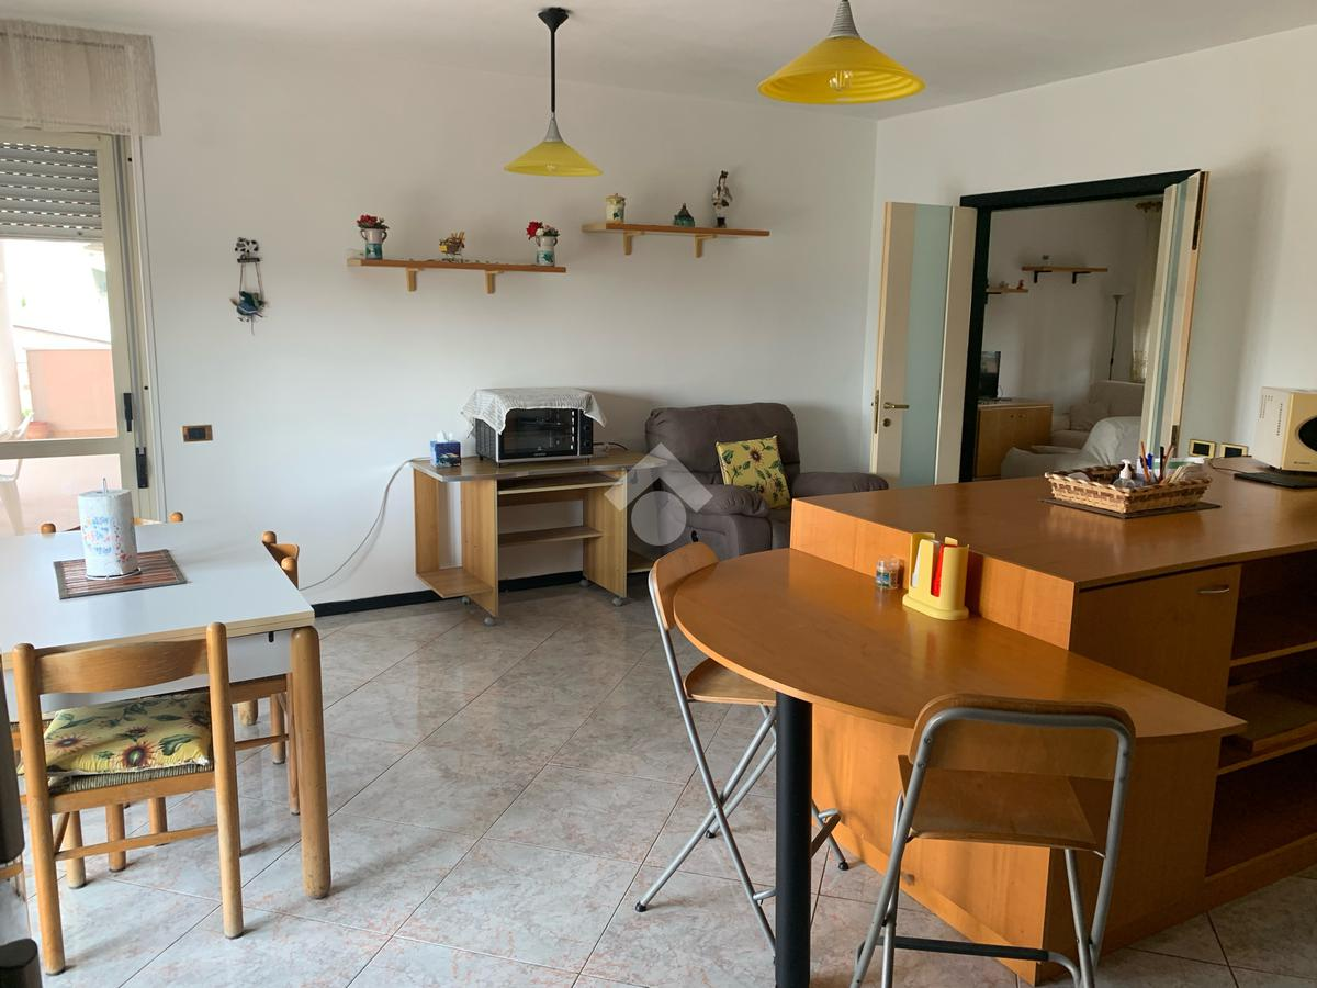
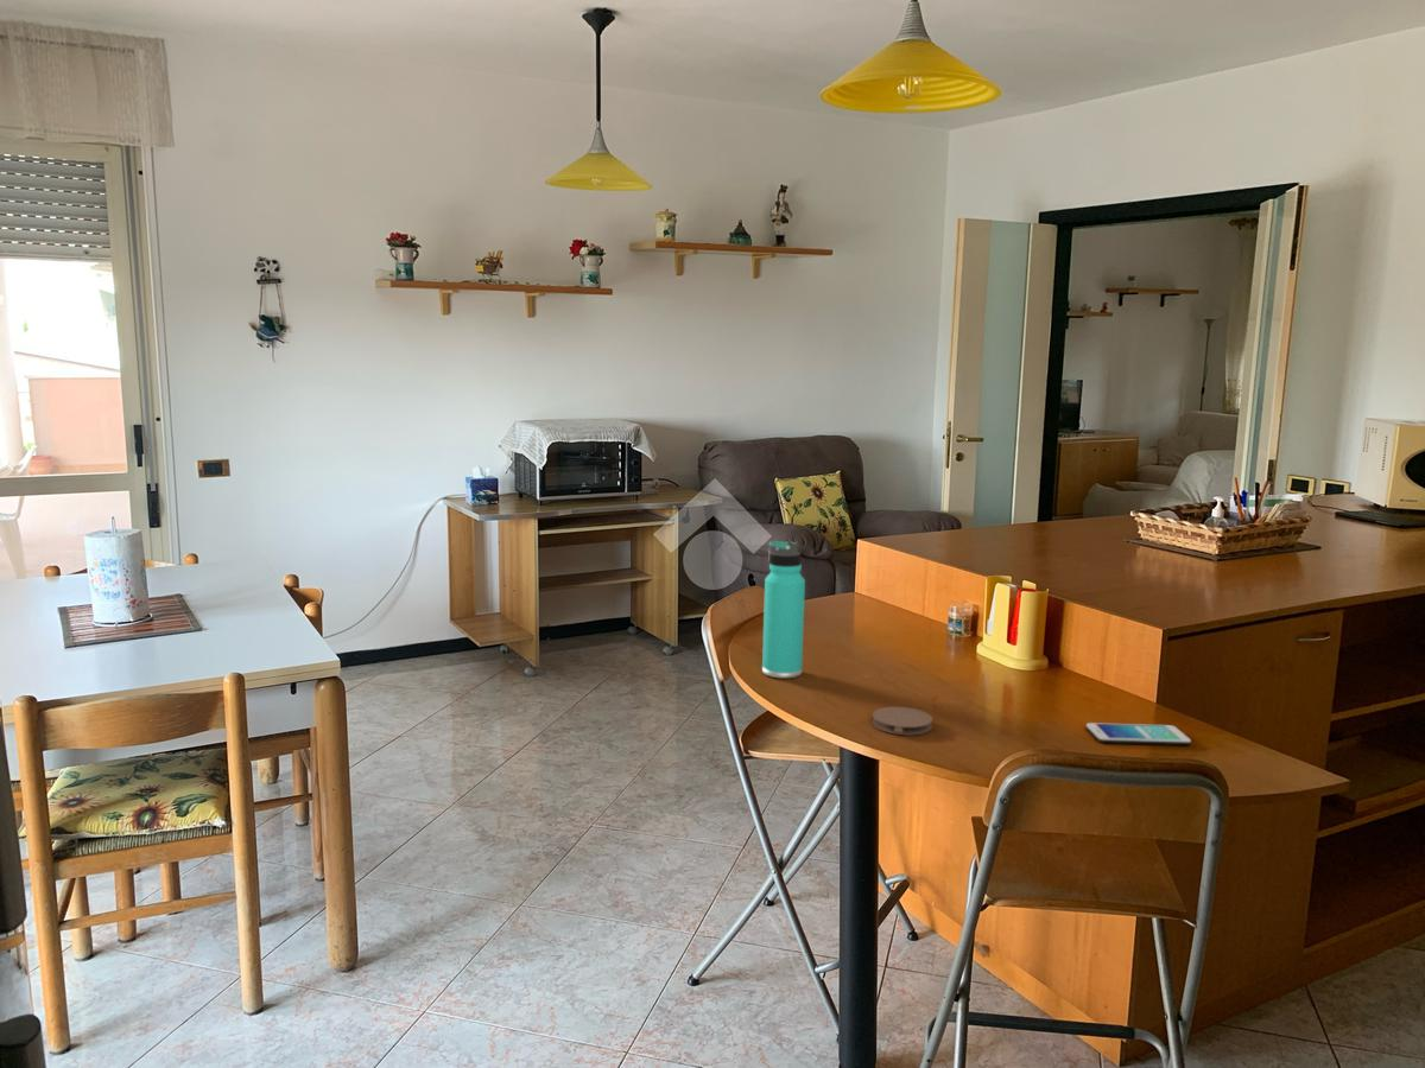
+ smartphone [1085,721,1192,746]
+ thermos bottle [761,539,806,680]
+ coaster [870,706,933,736]
